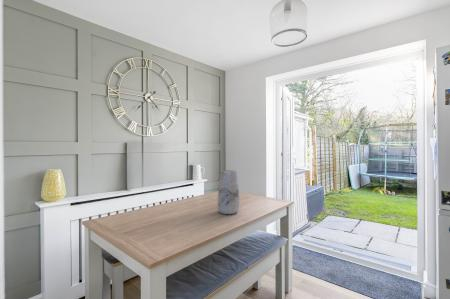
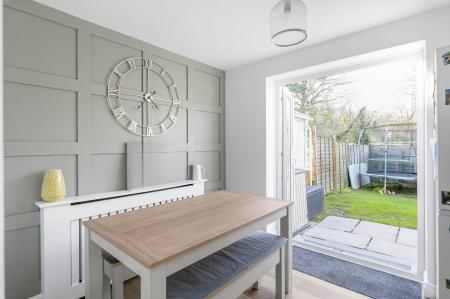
- vase [217,169,240,215]
